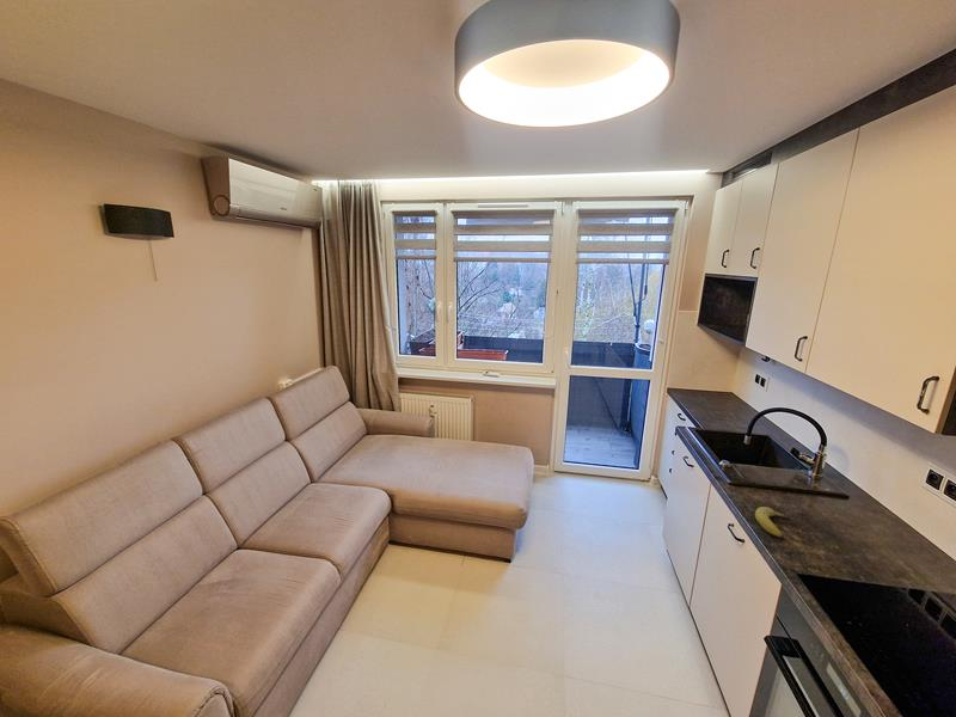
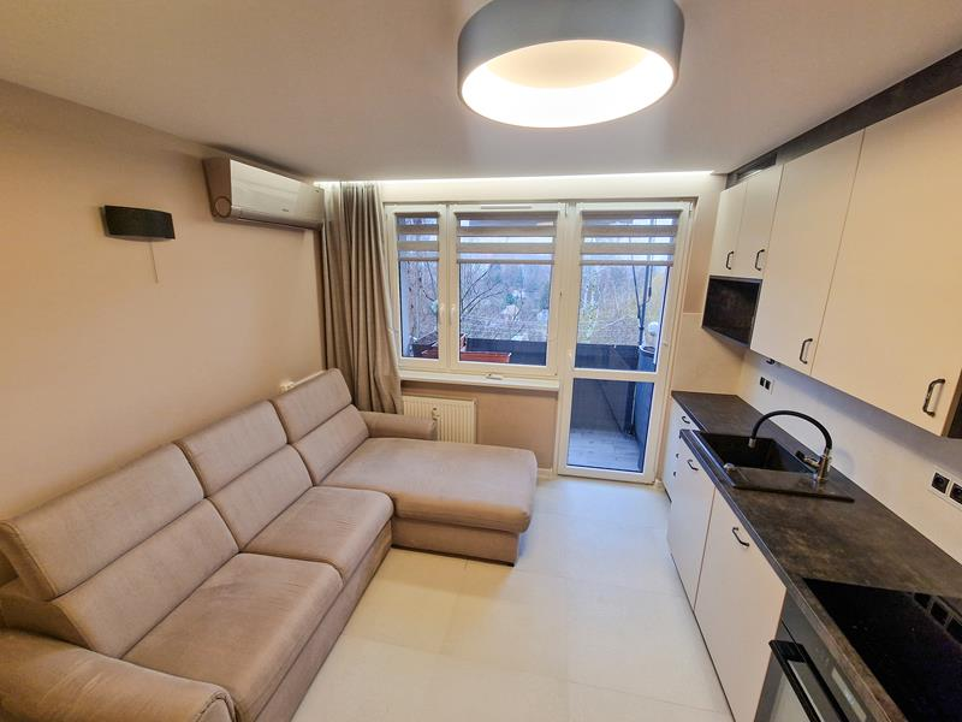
- fruit [754,505,791,538]
